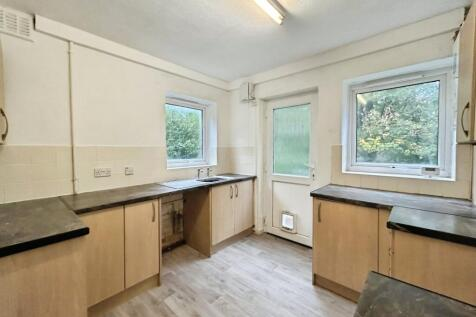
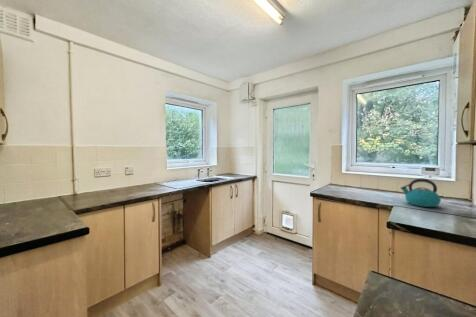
+ kettle [400,178,442,208]
